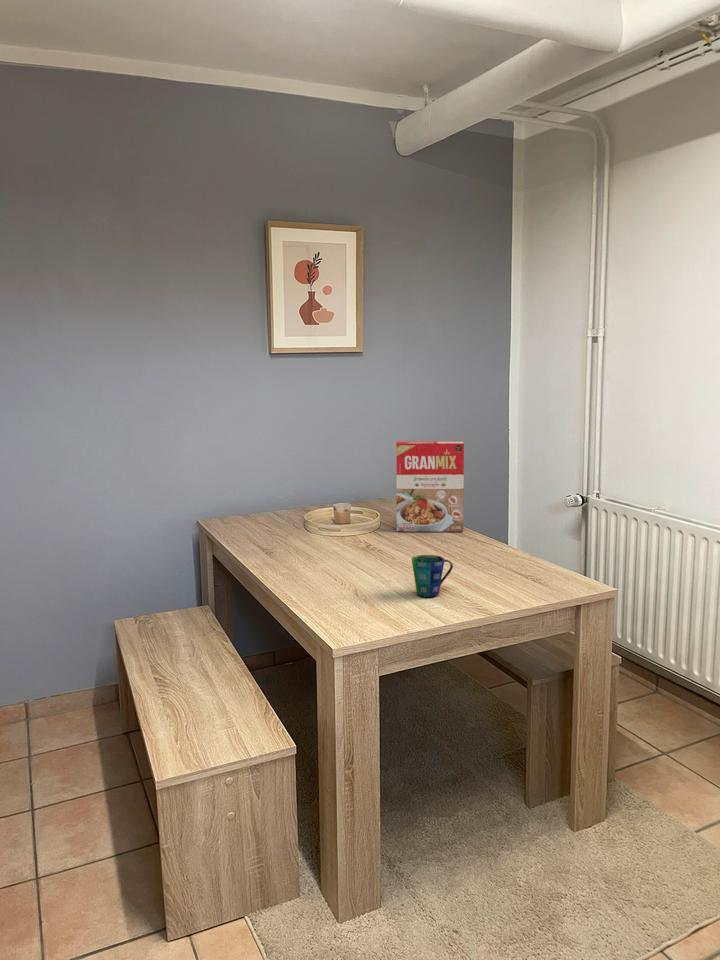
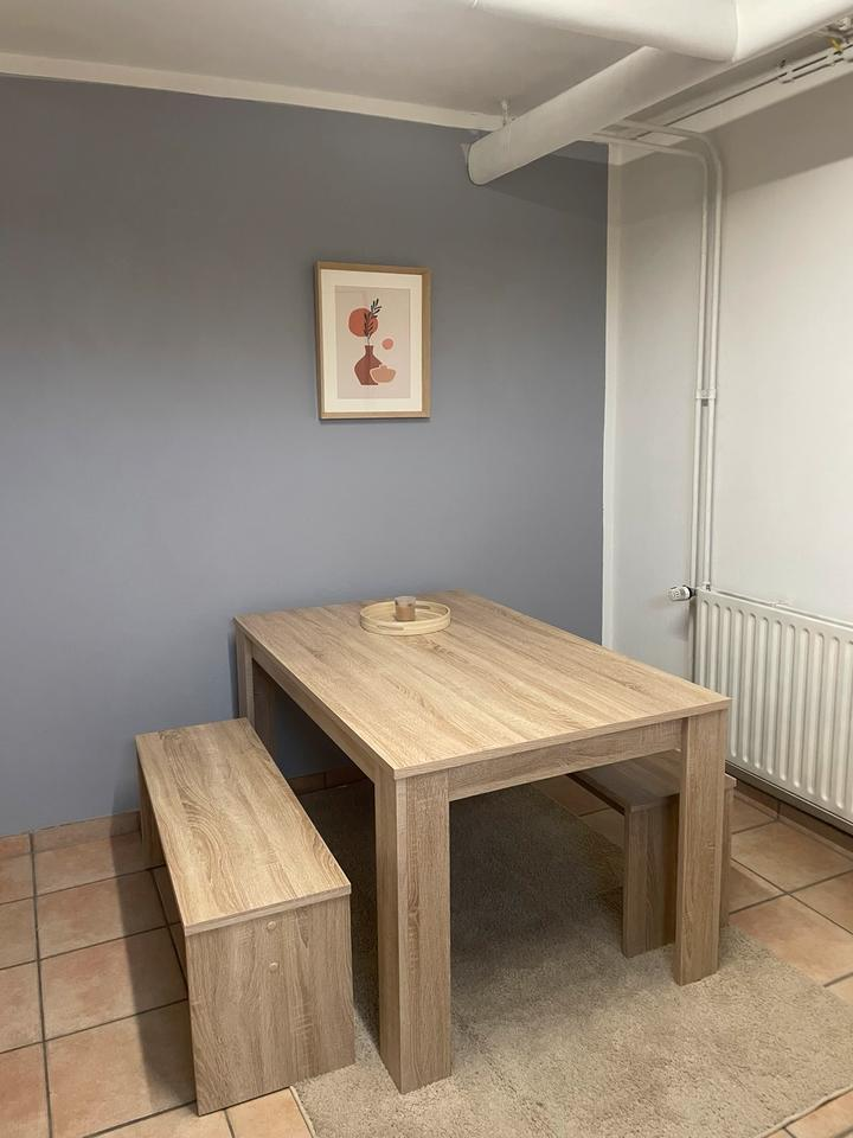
- cup [411,554,454,598]
- cereal box [395,440,465,533]
